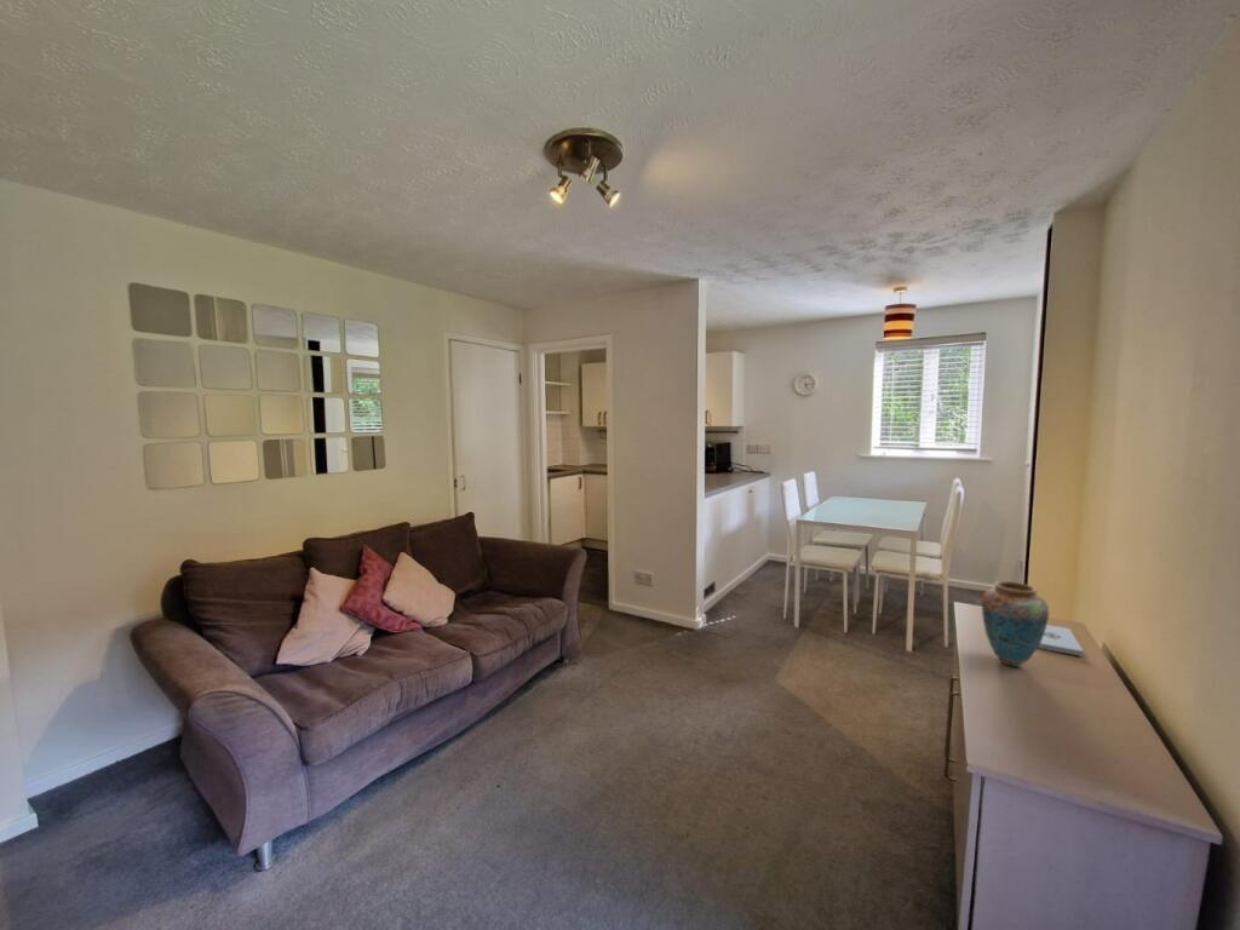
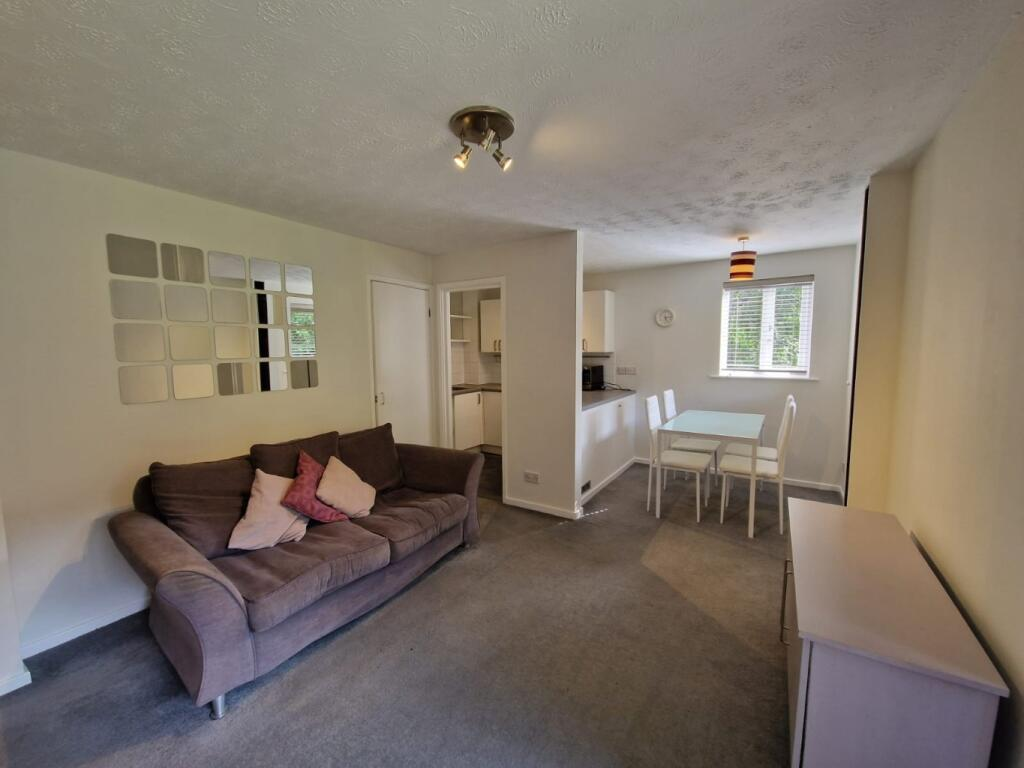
- vase [981,580,1050,668]
- notepad [1038,624,1085,658]
